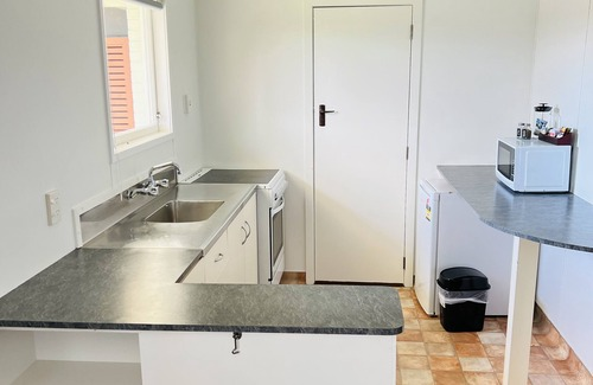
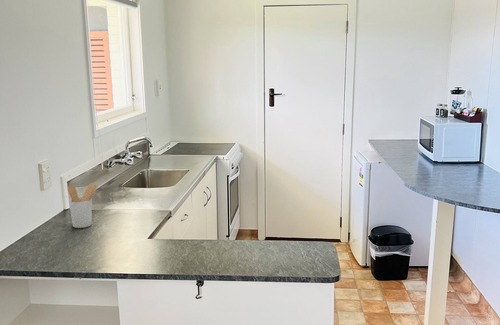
+ utensil holder [67,183,99,229]
